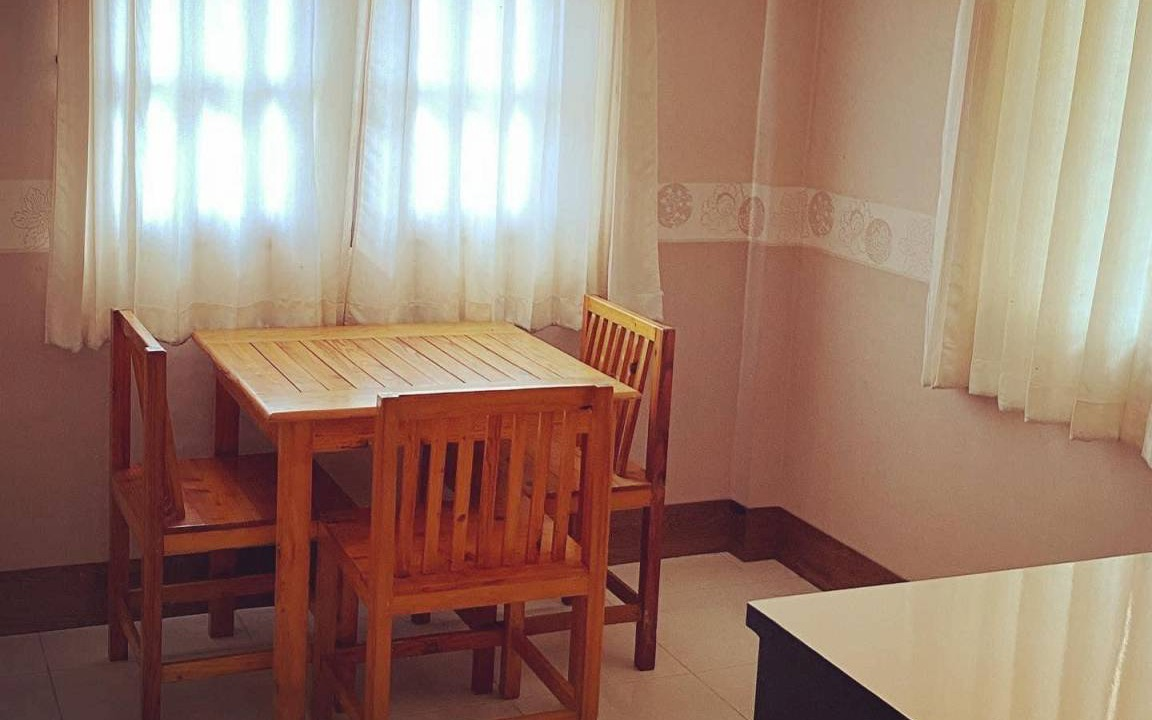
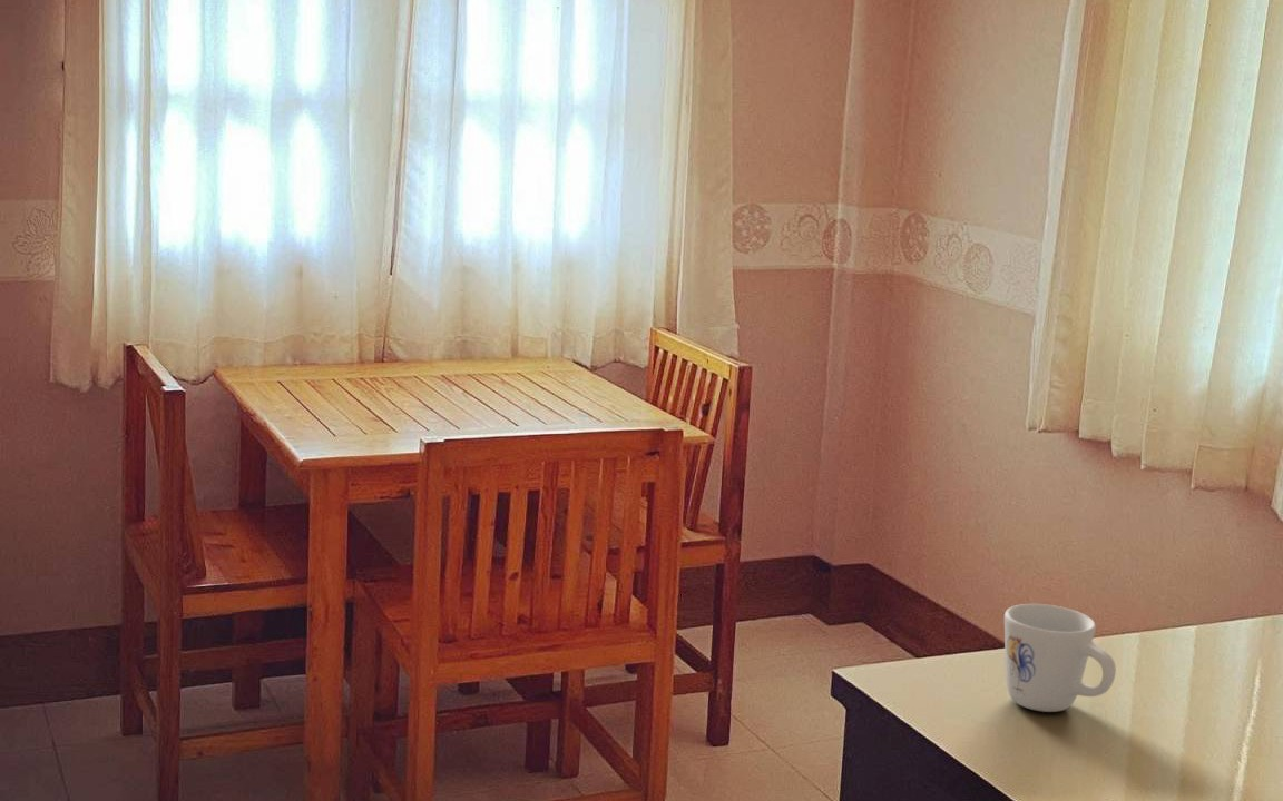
+ mug [1003,603,1117,713]
